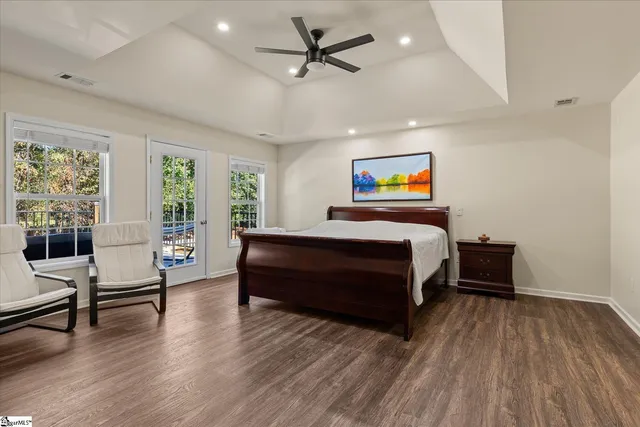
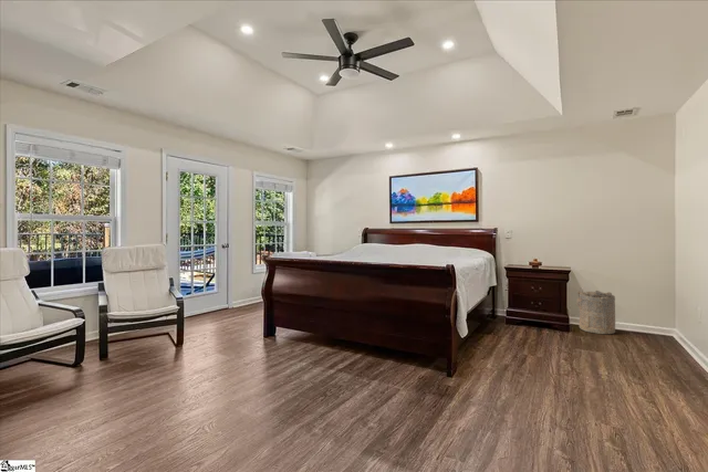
+ laundry hamper [574,290,616,335]
